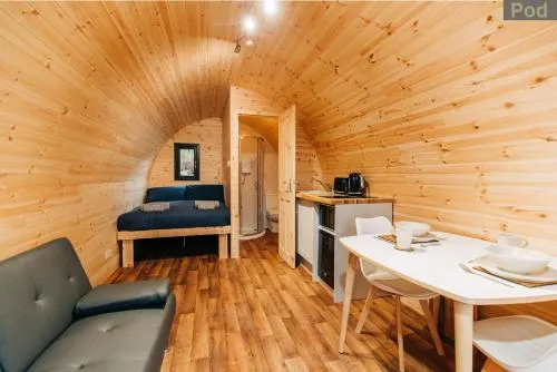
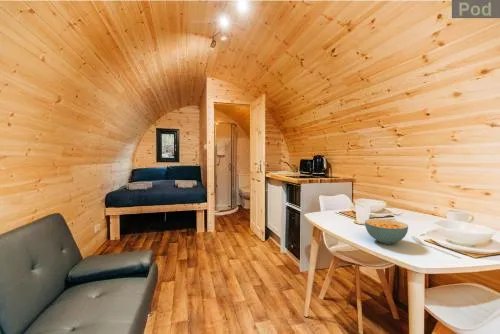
+ cereal bowl [364,218,409,245]
